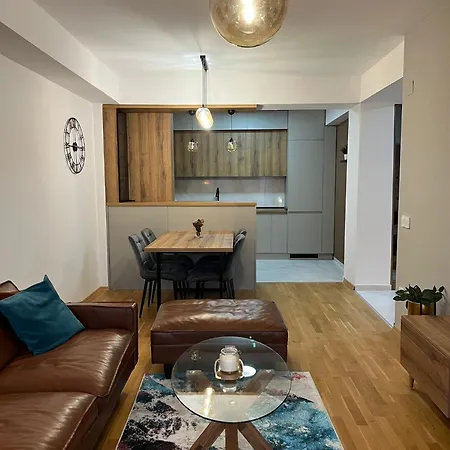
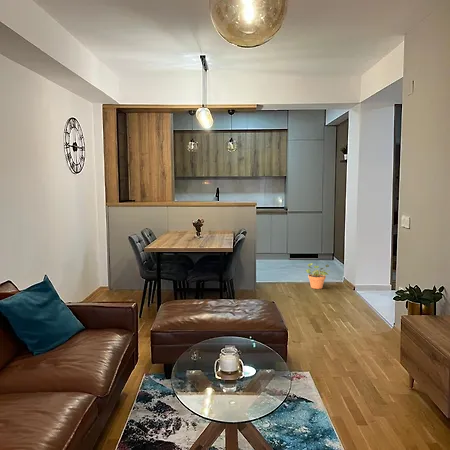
+ potted plant [305,262,333,290]
